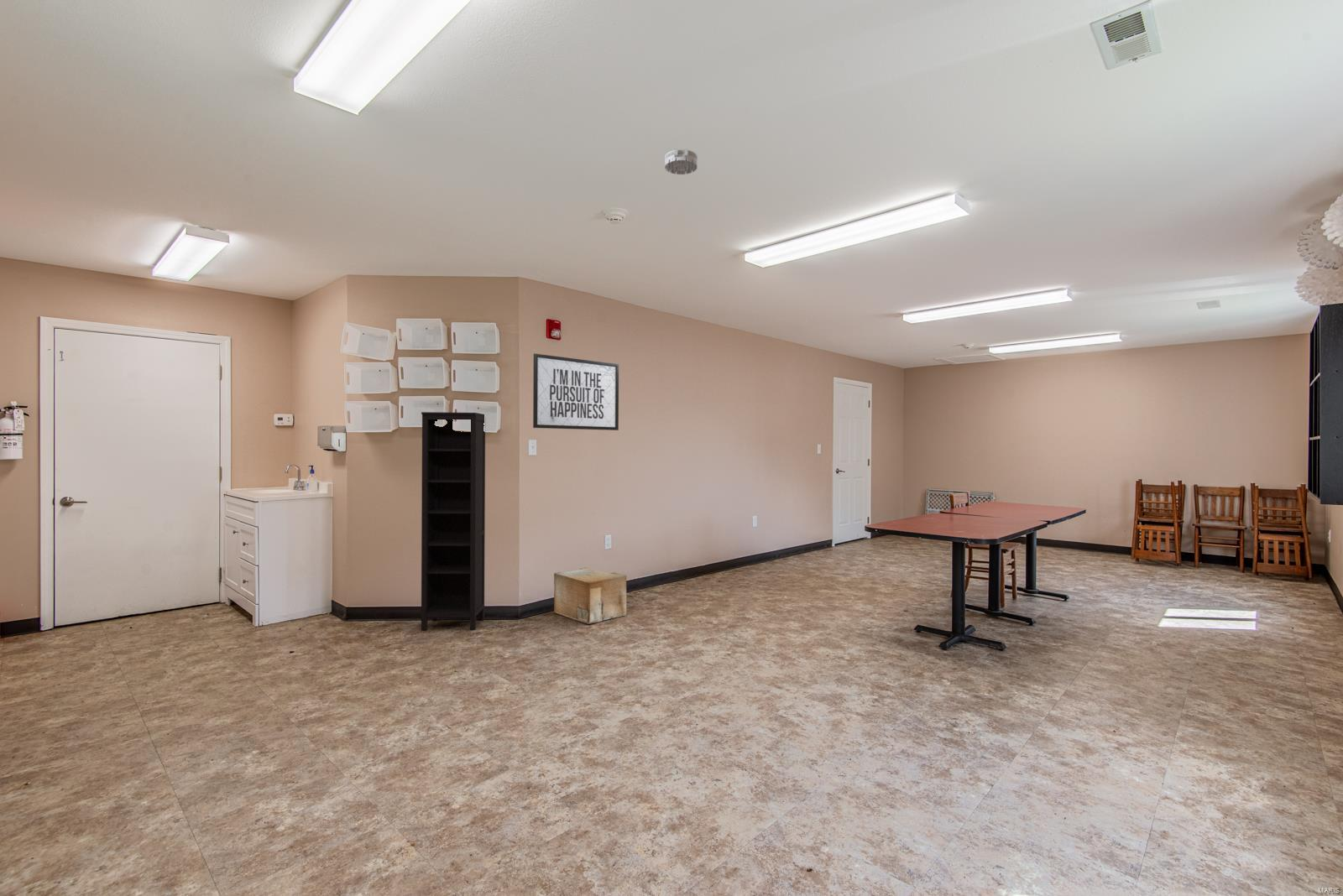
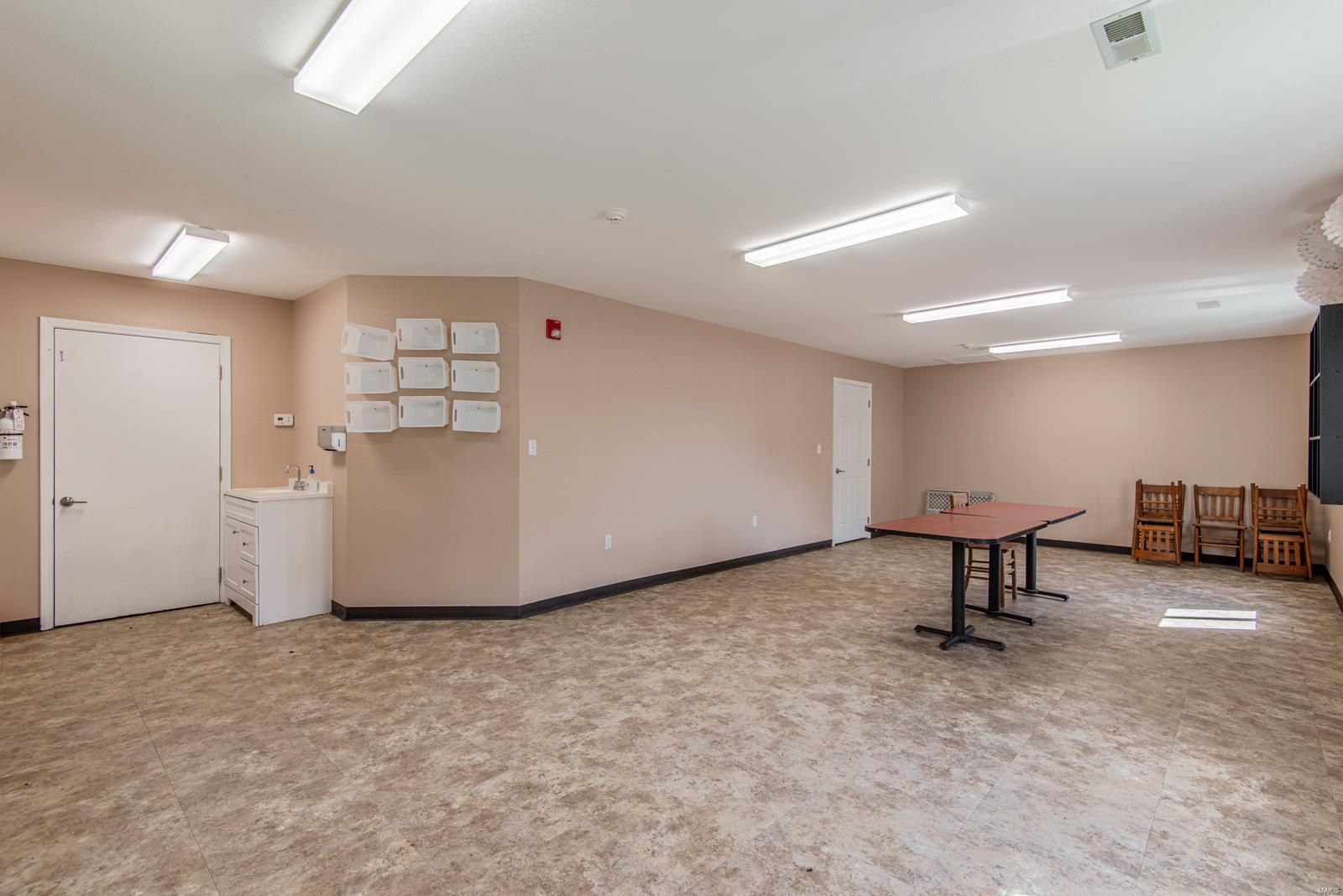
- mirror [532,353,619,431]
- smoke detector [664,148,698,175]
- bookcase [421,411,486,631]
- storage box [553,567,627,625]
